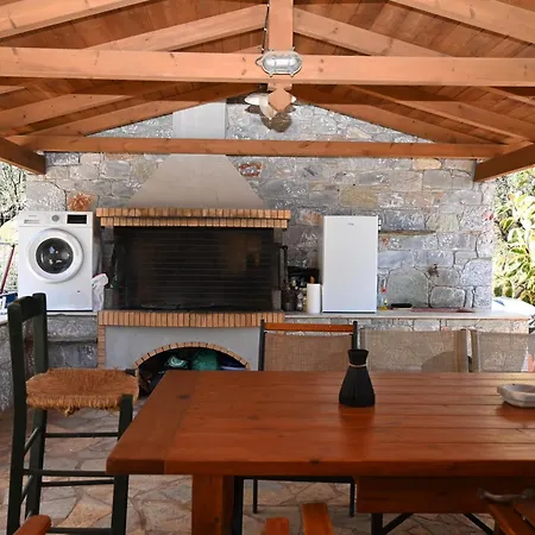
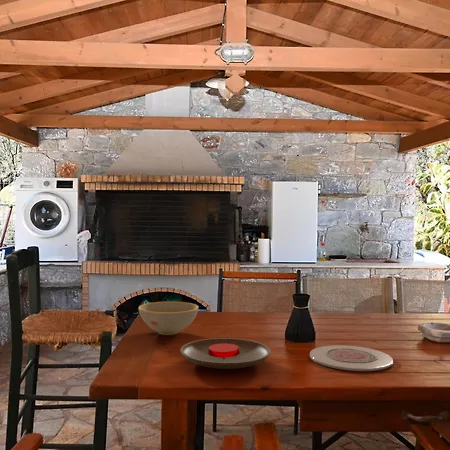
+ bowl [137,301,199,336]
+ plate [180,337,272,370]
+ plate [309,344,394,372]
